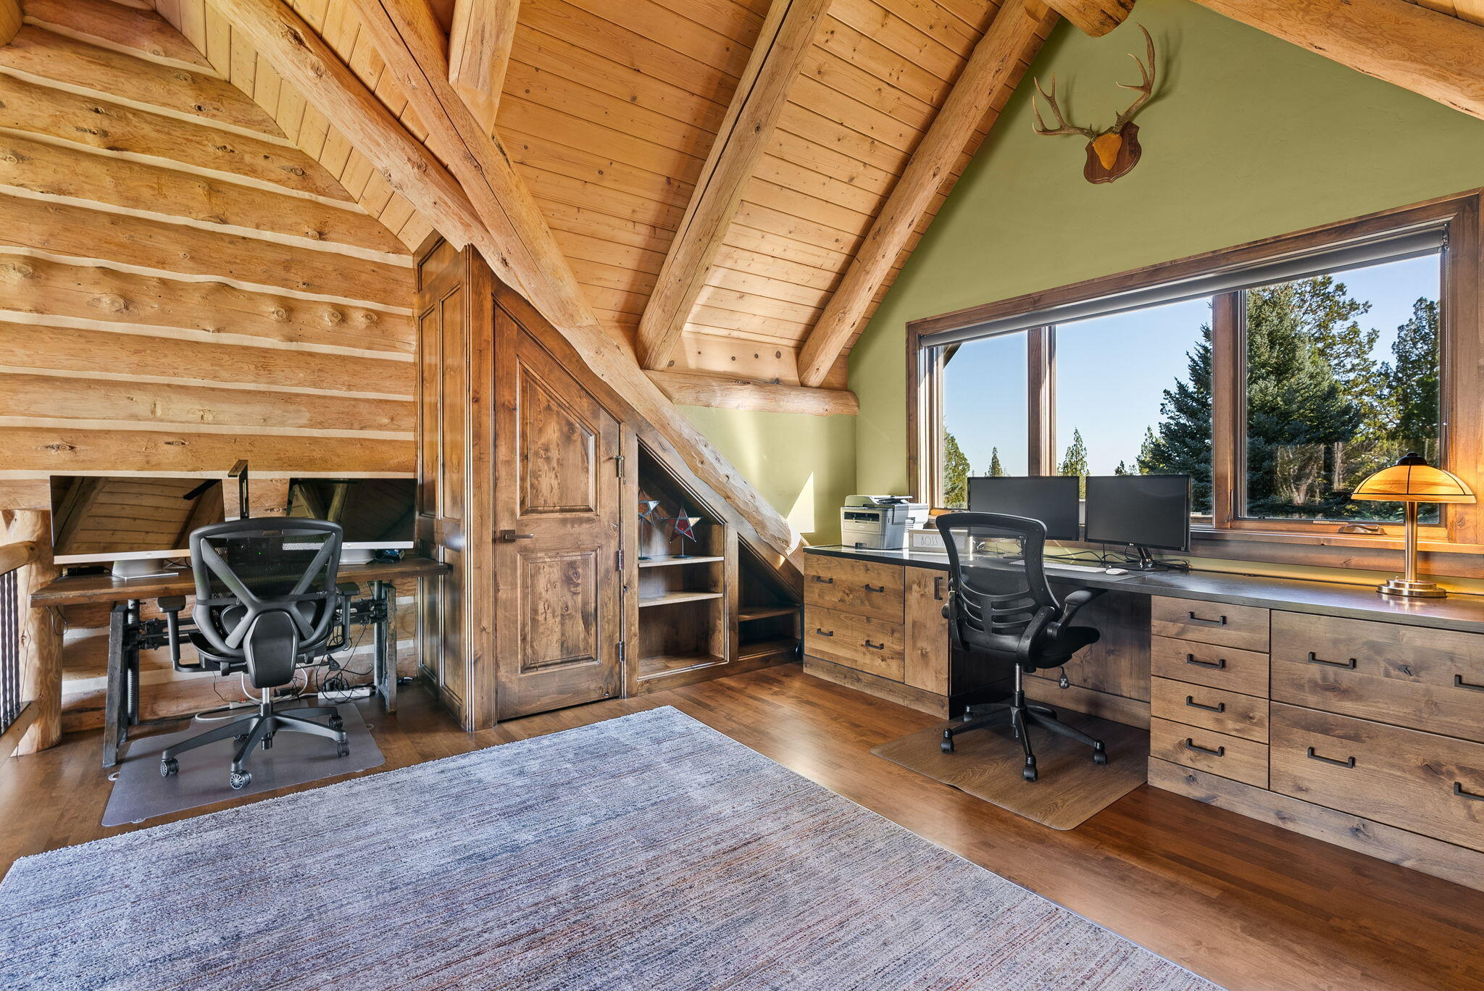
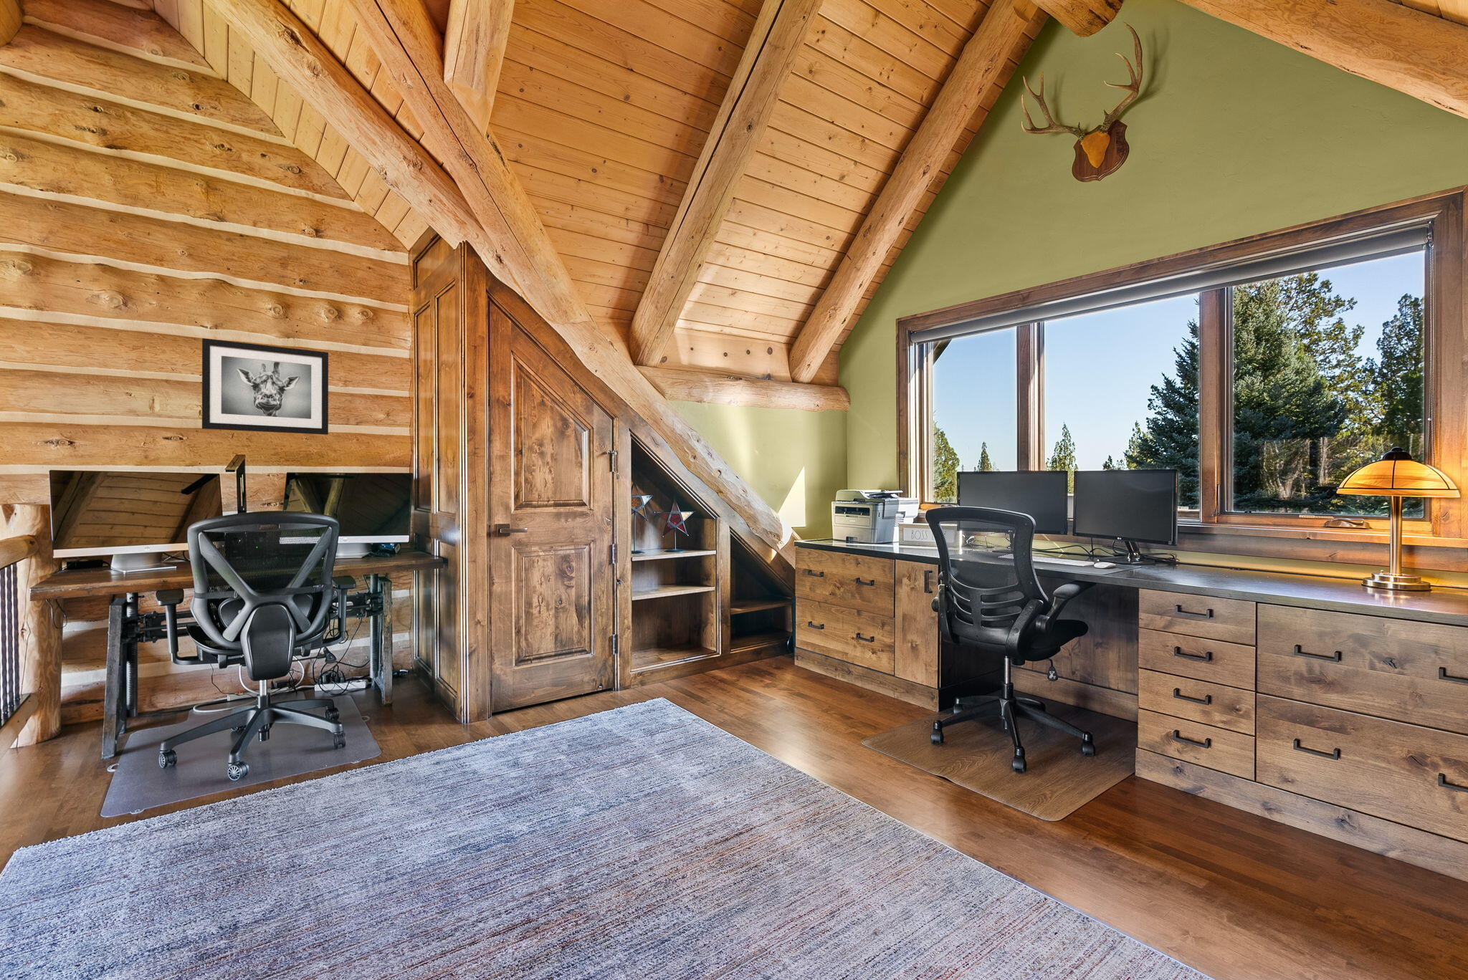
+ wall art [201,337,329,435]
